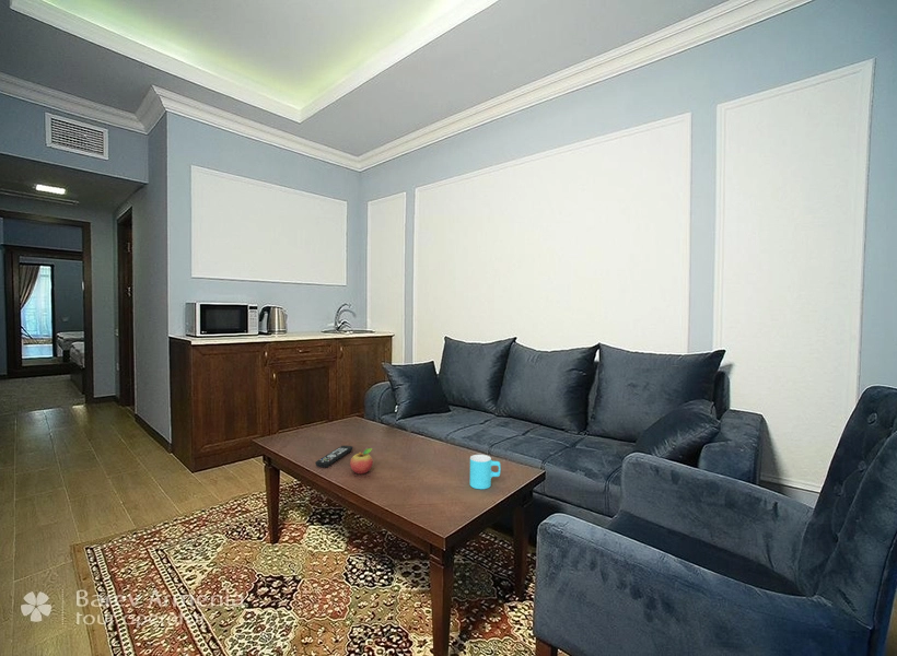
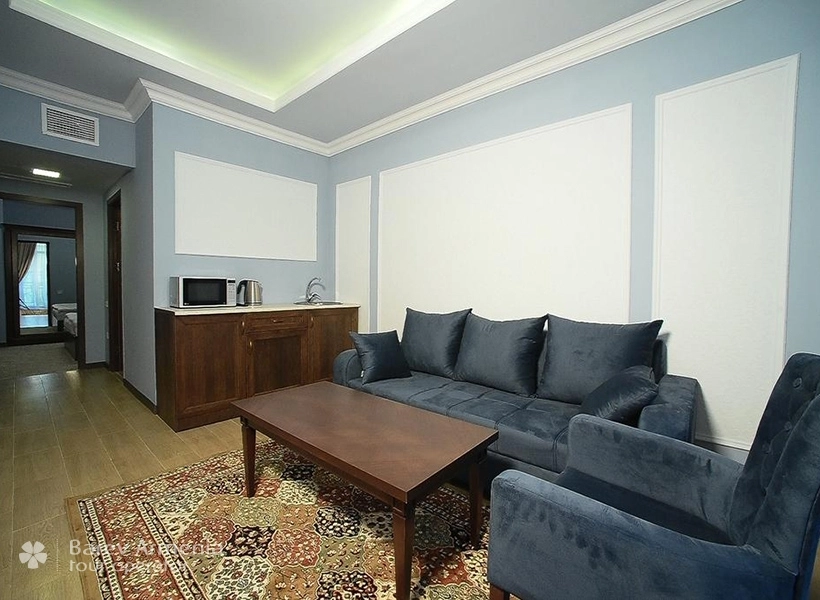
- cup [469,454,502,490]
- remote control [314,445,354,468]
- fruit [349,447,374,475]
